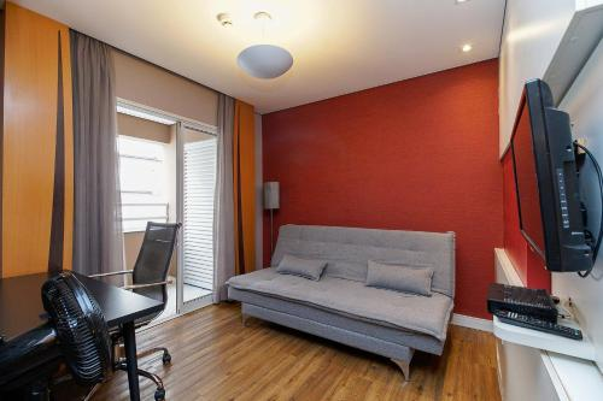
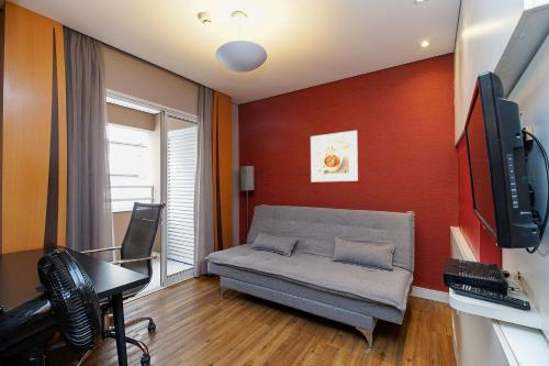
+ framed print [310,130,359,182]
